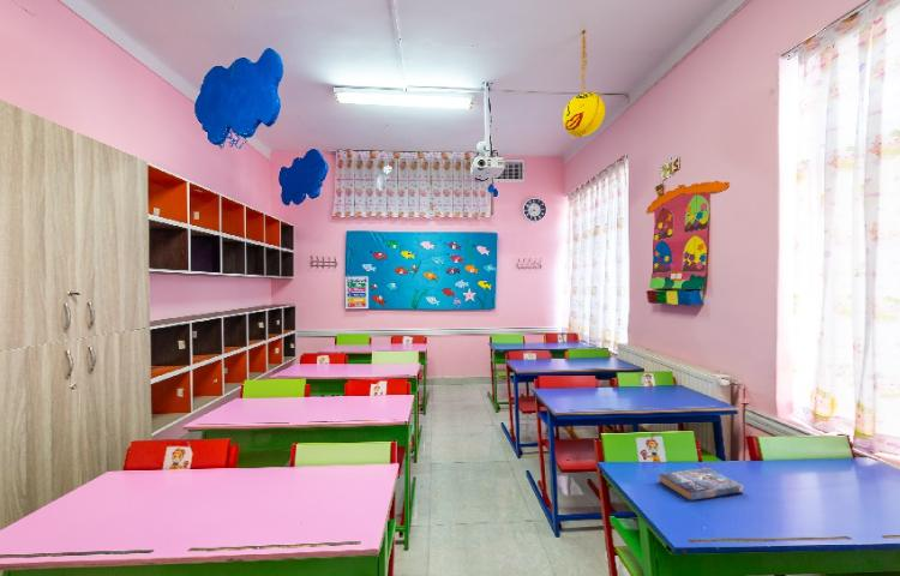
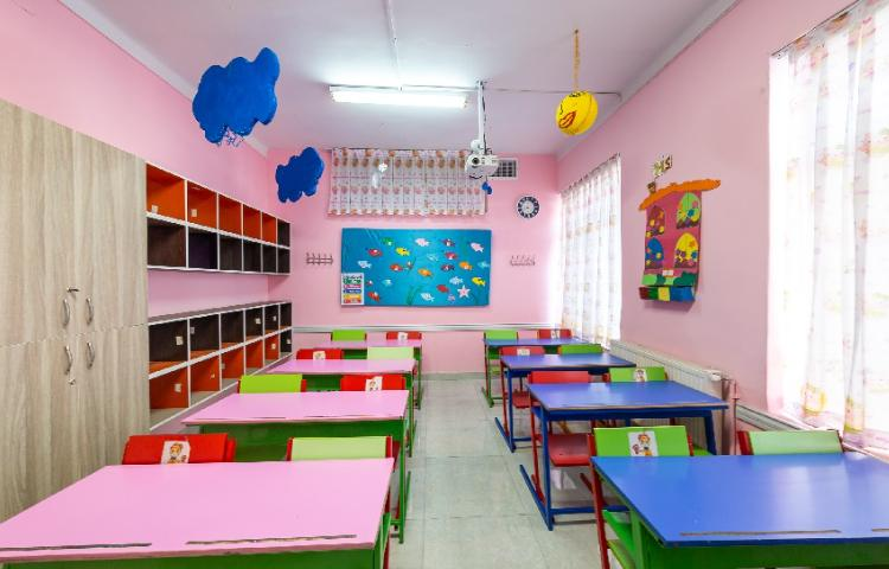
- book [658,467,745,502]
